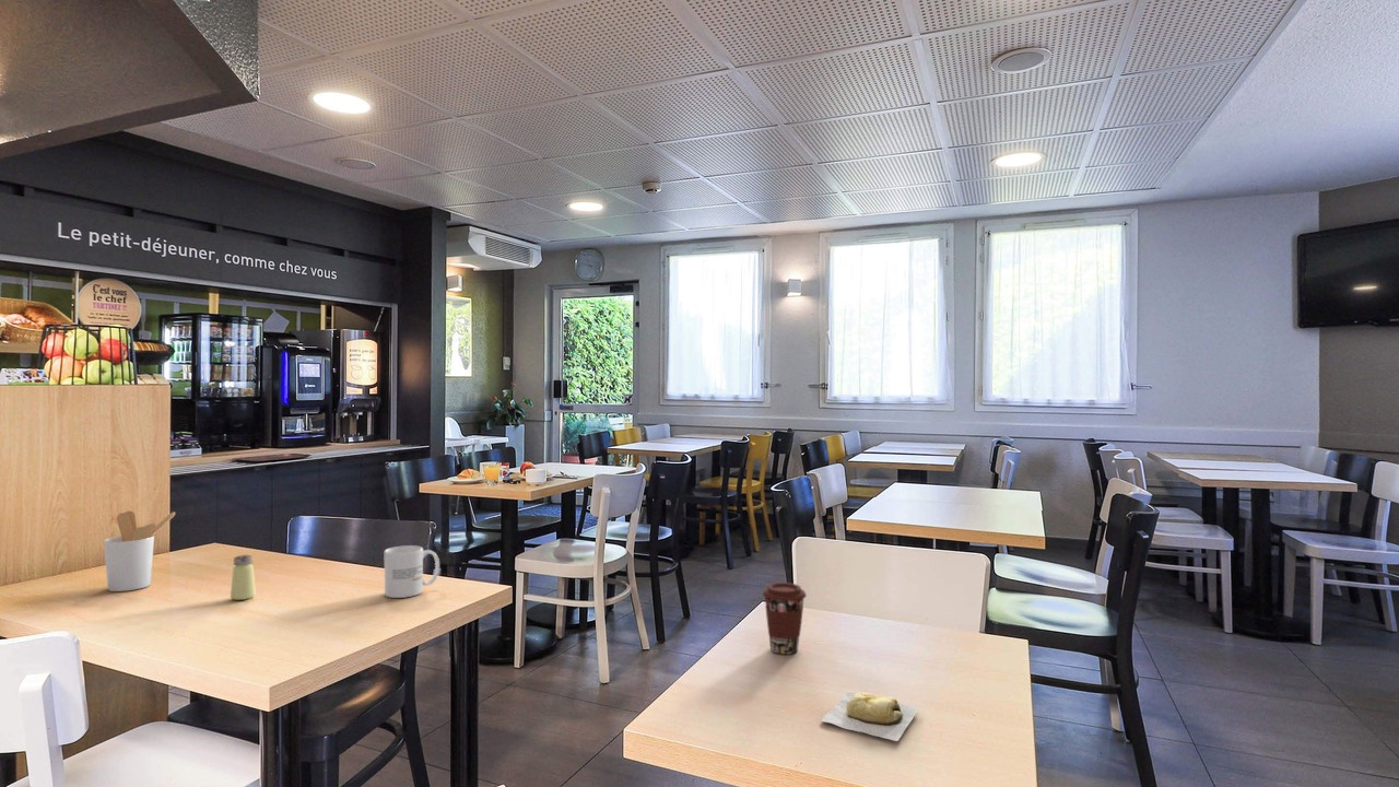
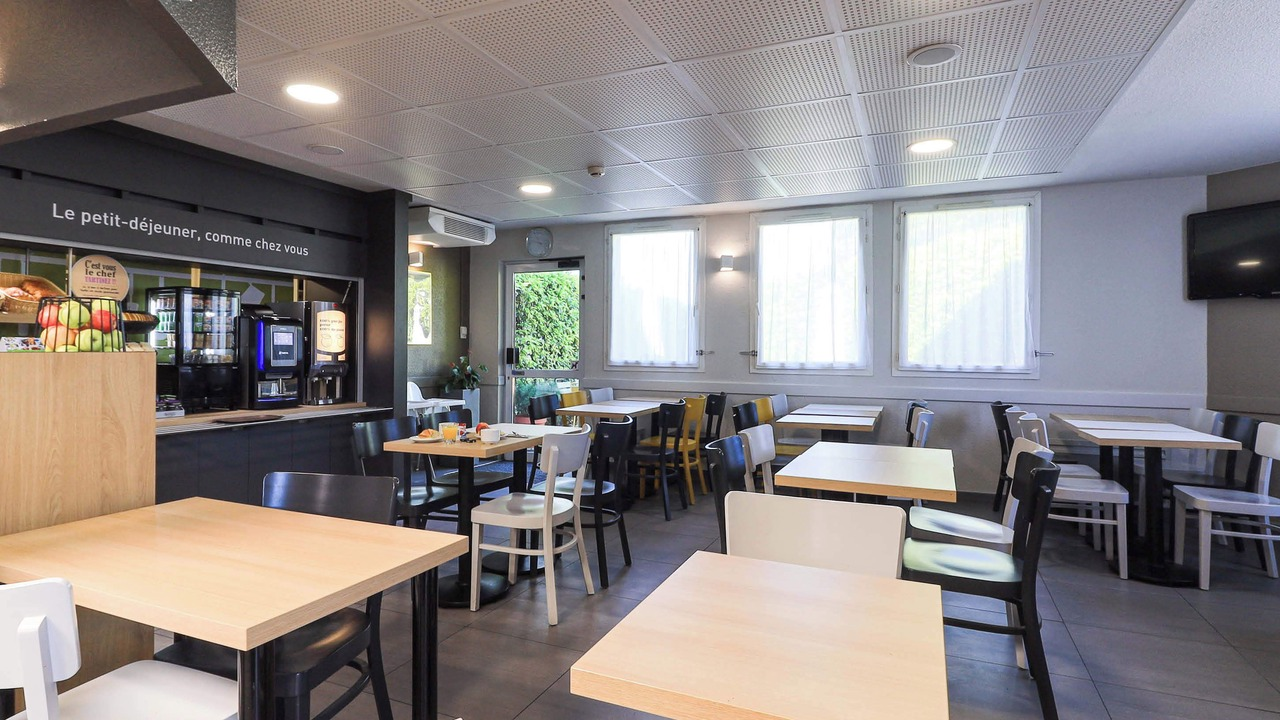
- saltshaker [230,554,257,601]
- utensil holder [103,510,177,592]
- coffee cup [762,582,808,656]
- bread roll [820,692,920,742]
- mug [383,544,440,599]
